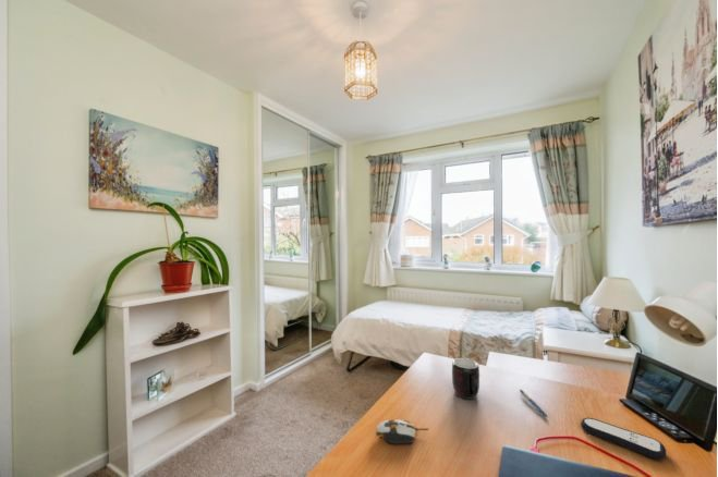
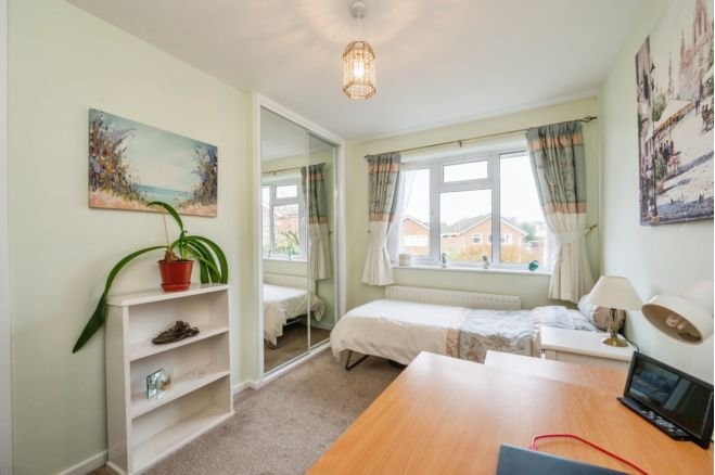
- computer mouse [375,418,429,444]
- pen [519,389,549,419]
- mug [451,357,480,401]
- remote control [580,417,667,461]
